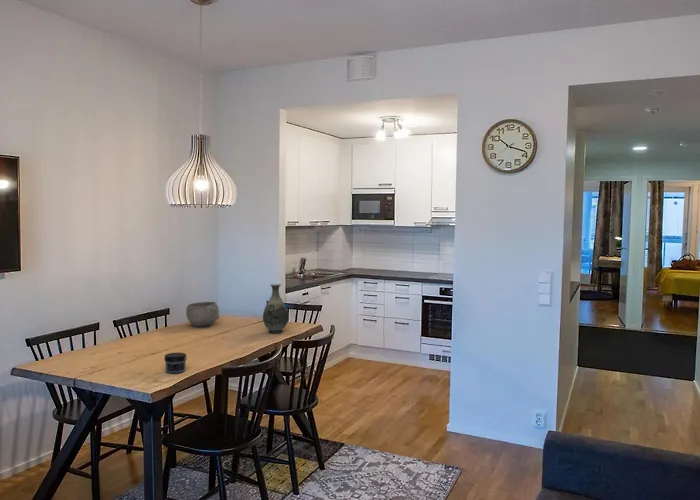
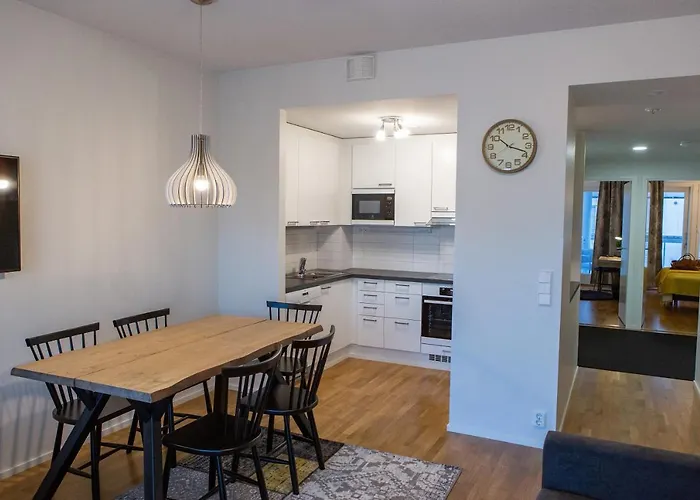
- jar [163,352,188,374]
- bowl [185,301,220,328]
- vase [262,283,289,334]
